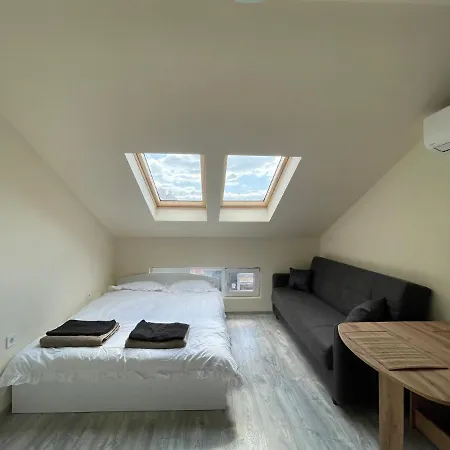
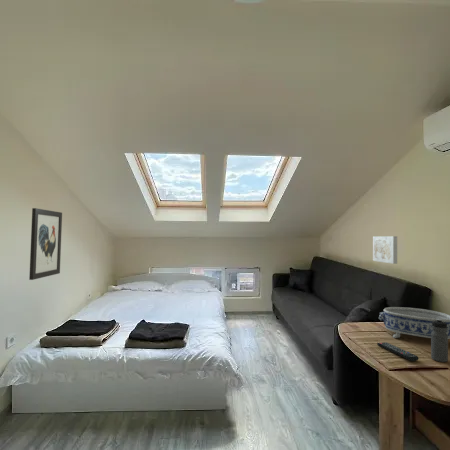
+ wall art [28,207,63,281]
+ remote control [376,341,419,362]
+ wall art [372,235,398,265]
+ water bottle [430,319,449,363]
+ decorative bowl [378,306,450,340]
